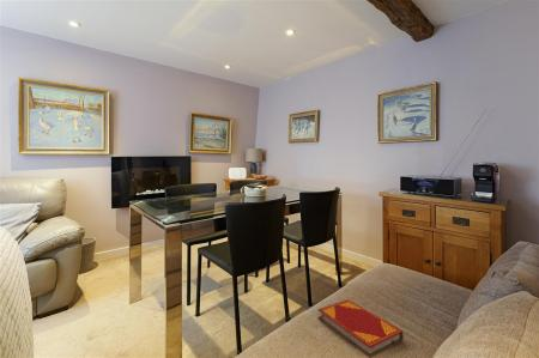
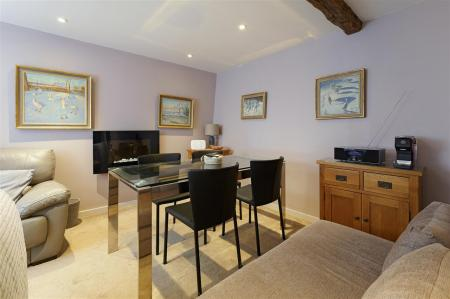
- hardback book [316,298,405,358]
